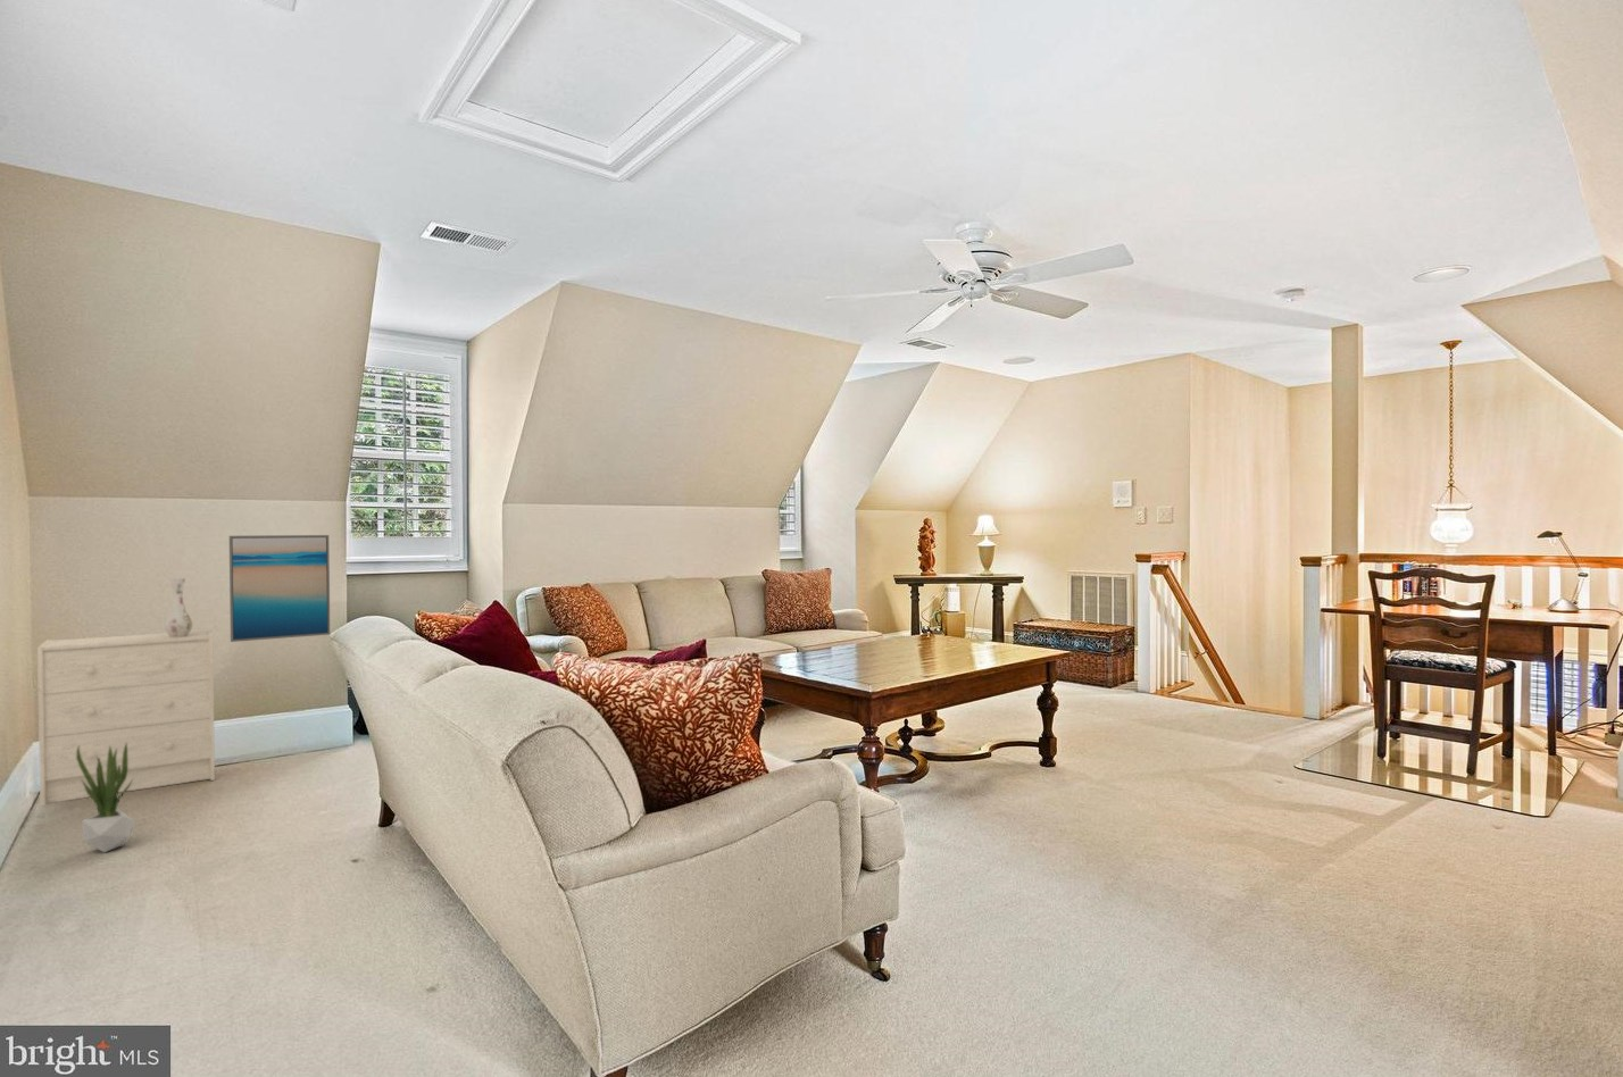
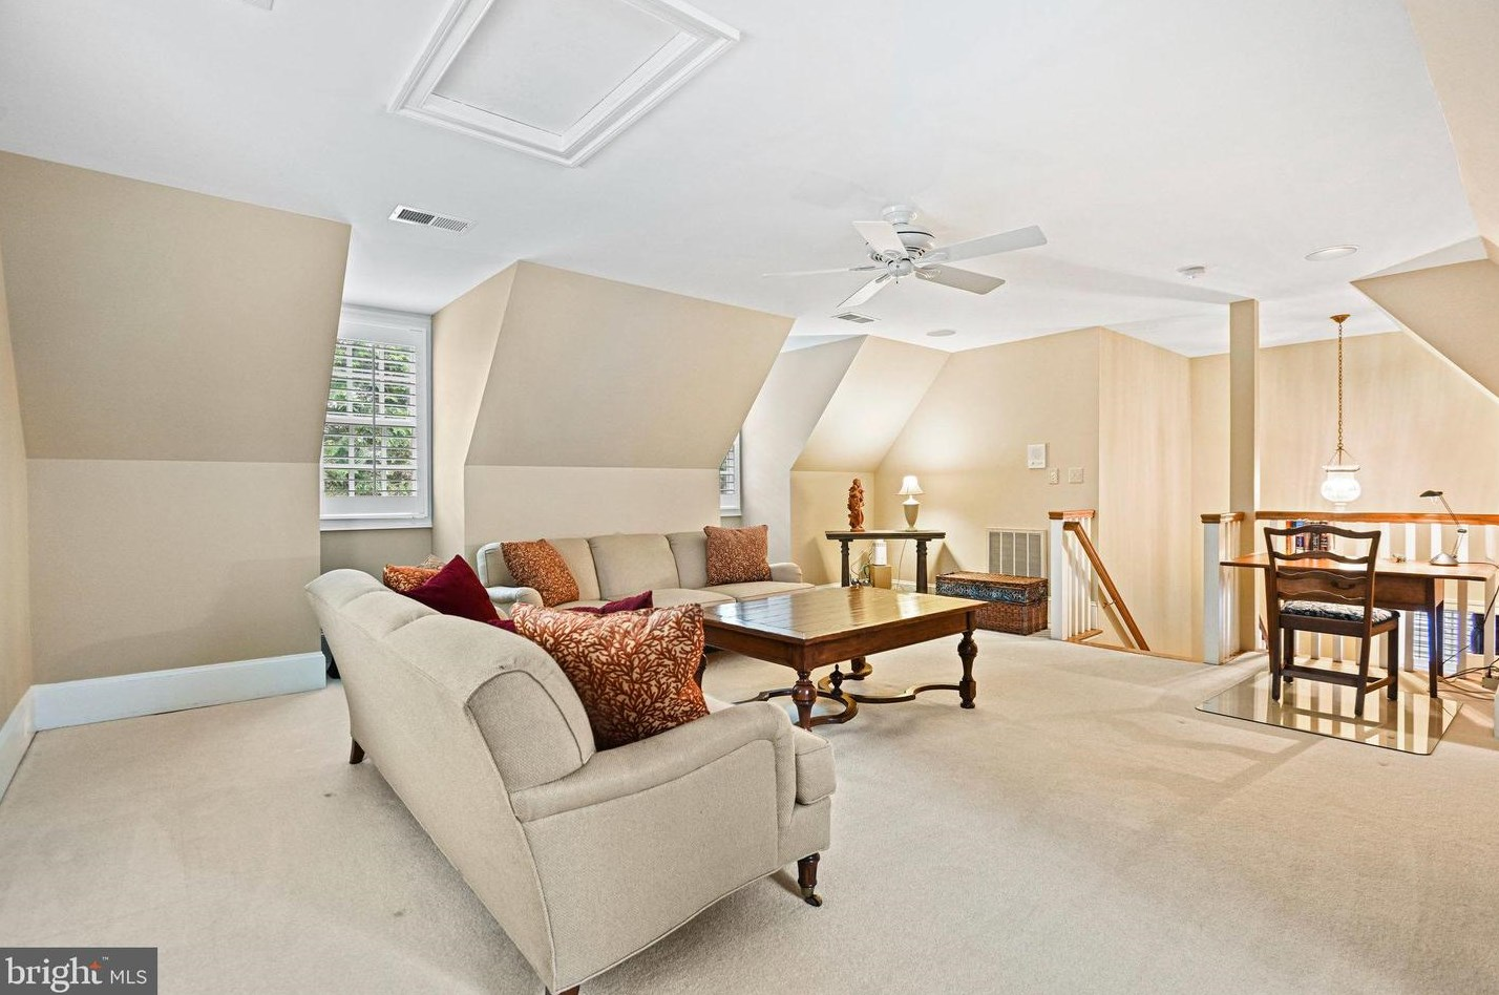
- wall art [228,534,331,643]
- dresser [36,629,216,808]
- potted plant [76,743,136,853]
- vase [164,577,194,637]
